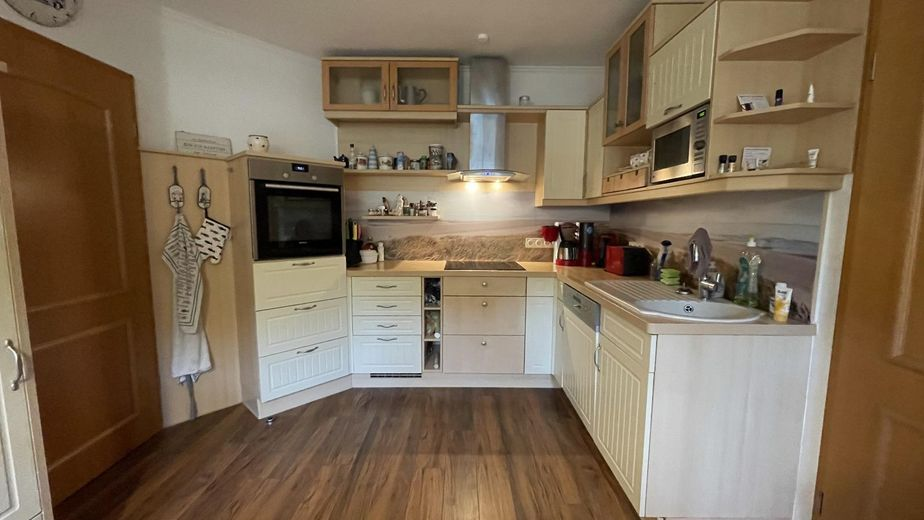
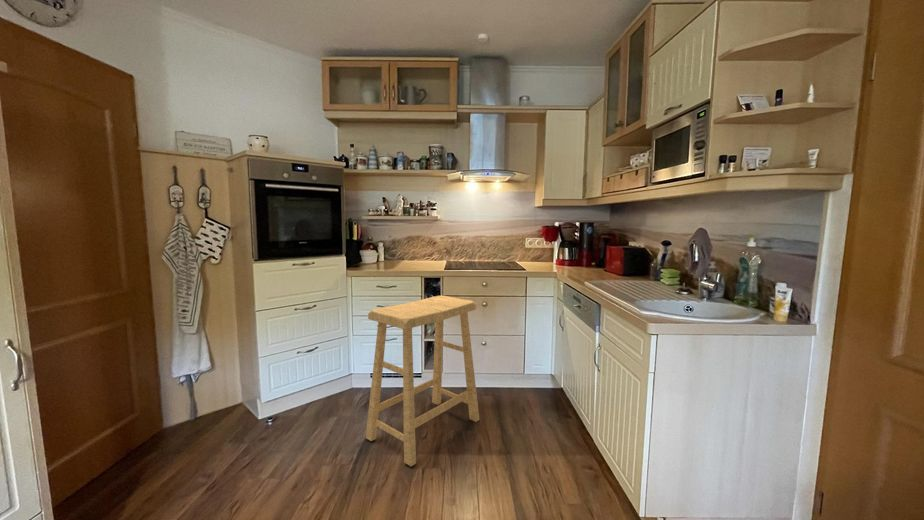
+ stool [365,295,480,467]
